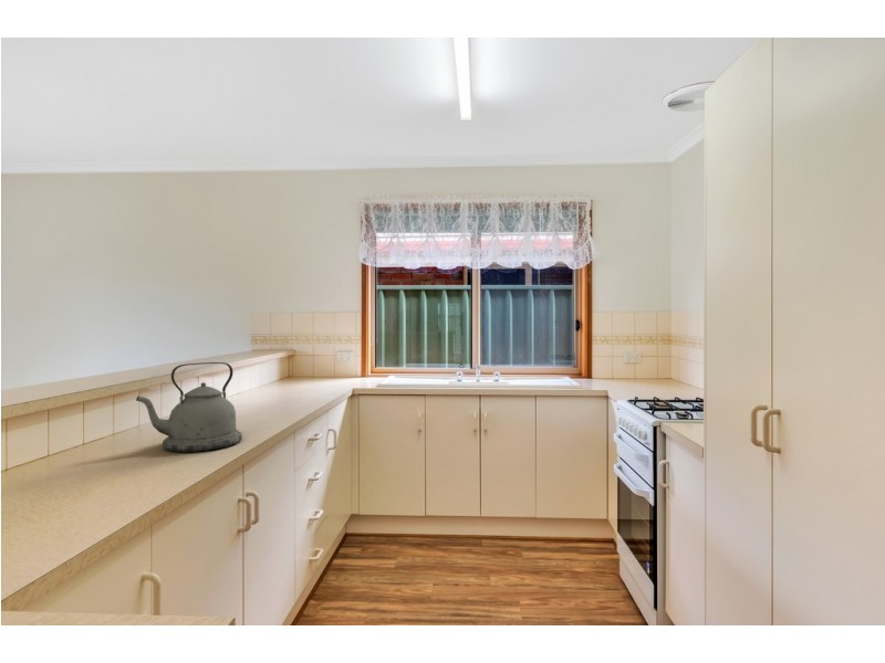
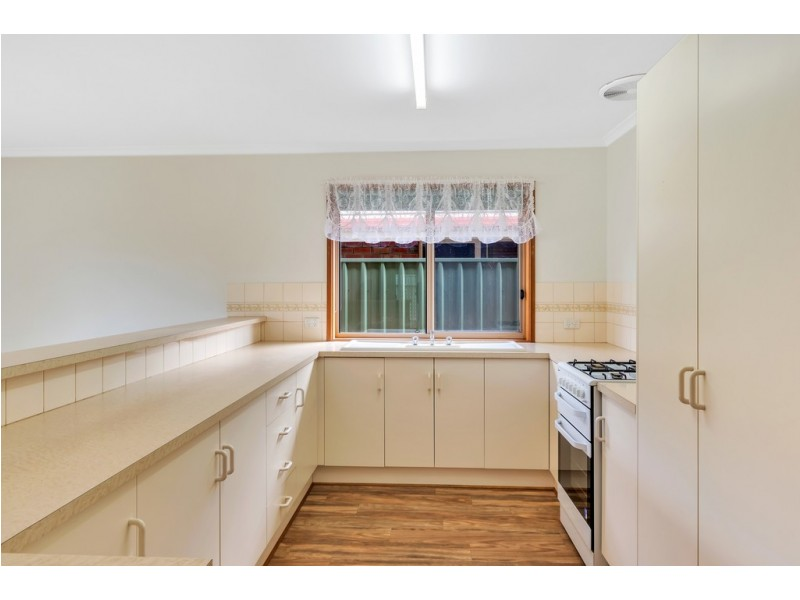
- kettle [135,361,243,453]
